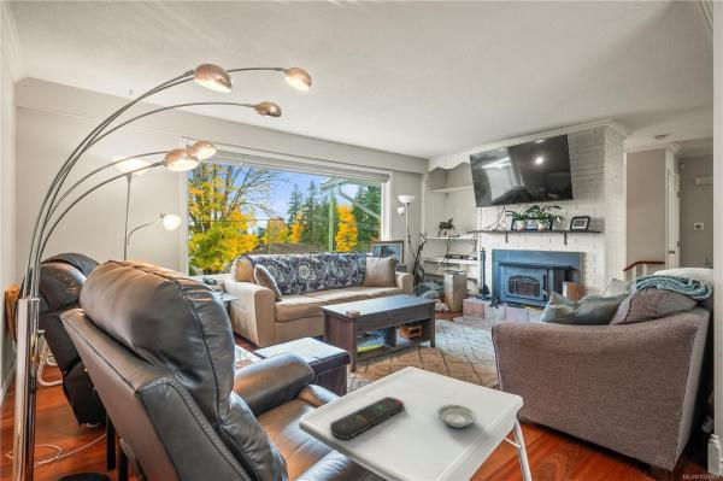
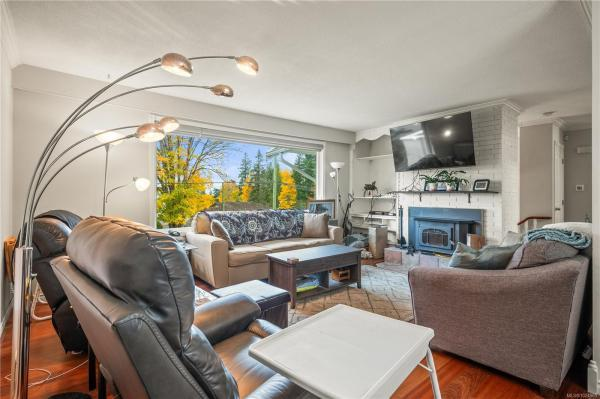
- saucer [435,403,477,429]
- remote control [329,395,405,440]
